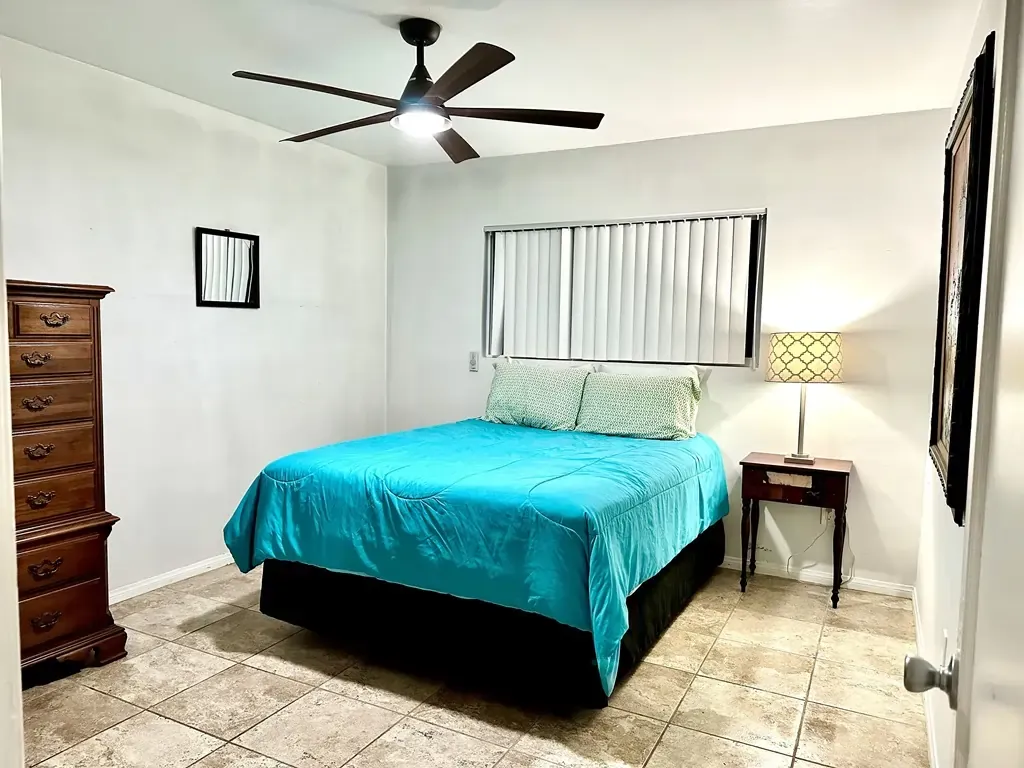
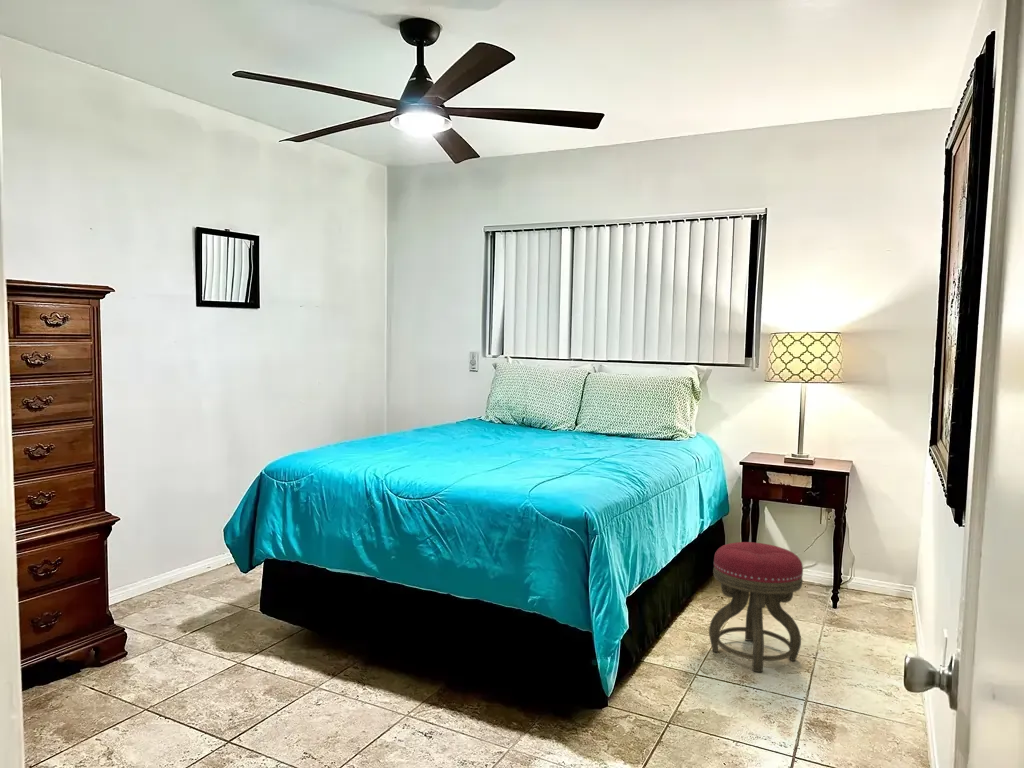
+ stool [708,541,804,673]
